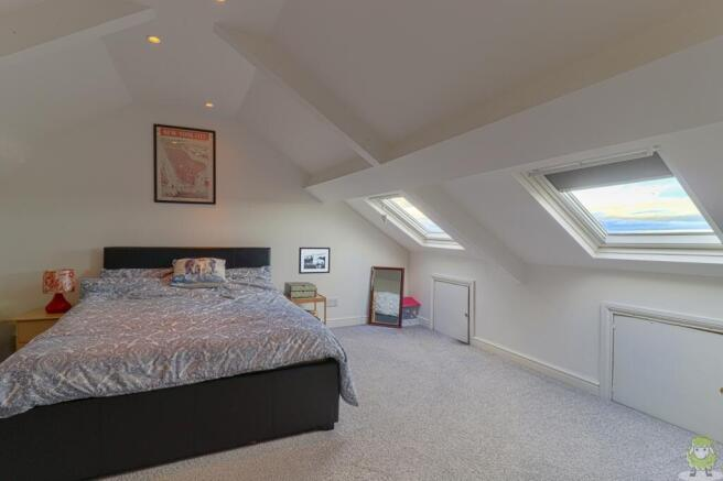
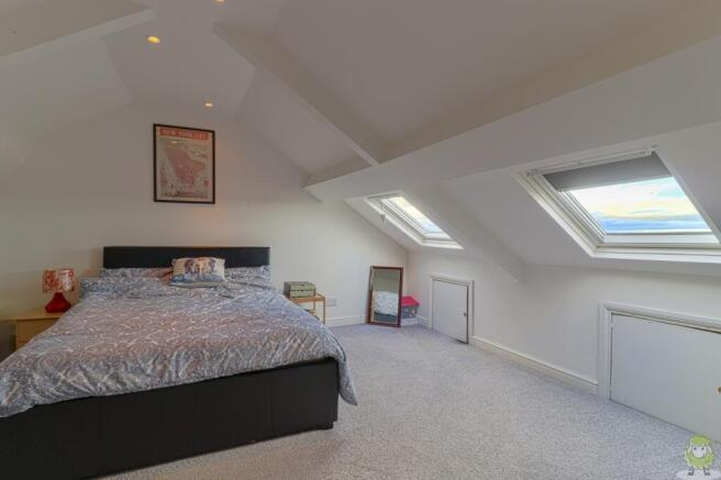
- picture frame [298,247,332,275]
